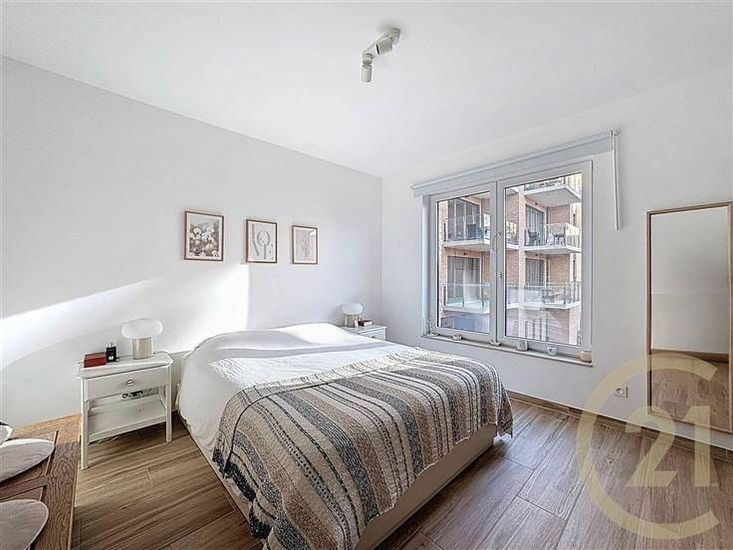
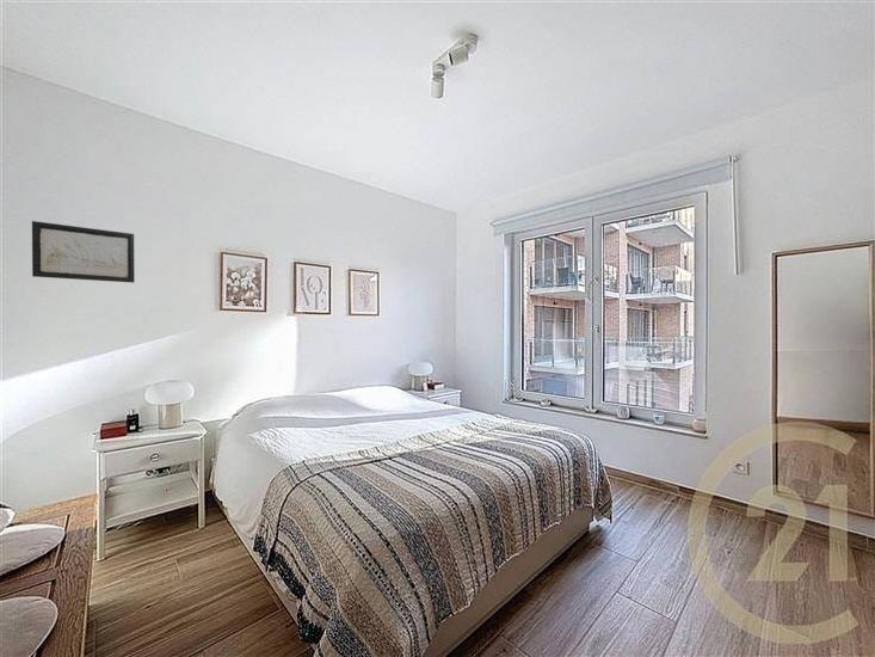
+ wall art [31,220,136,284]
